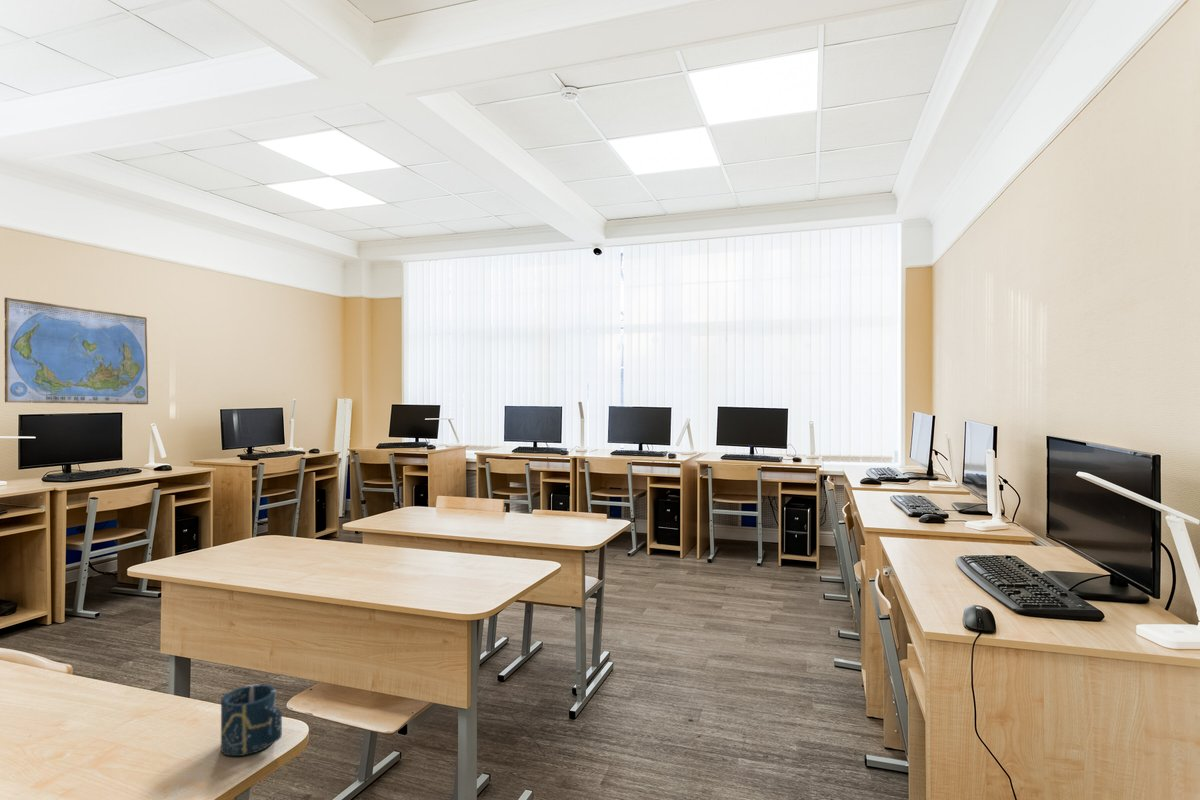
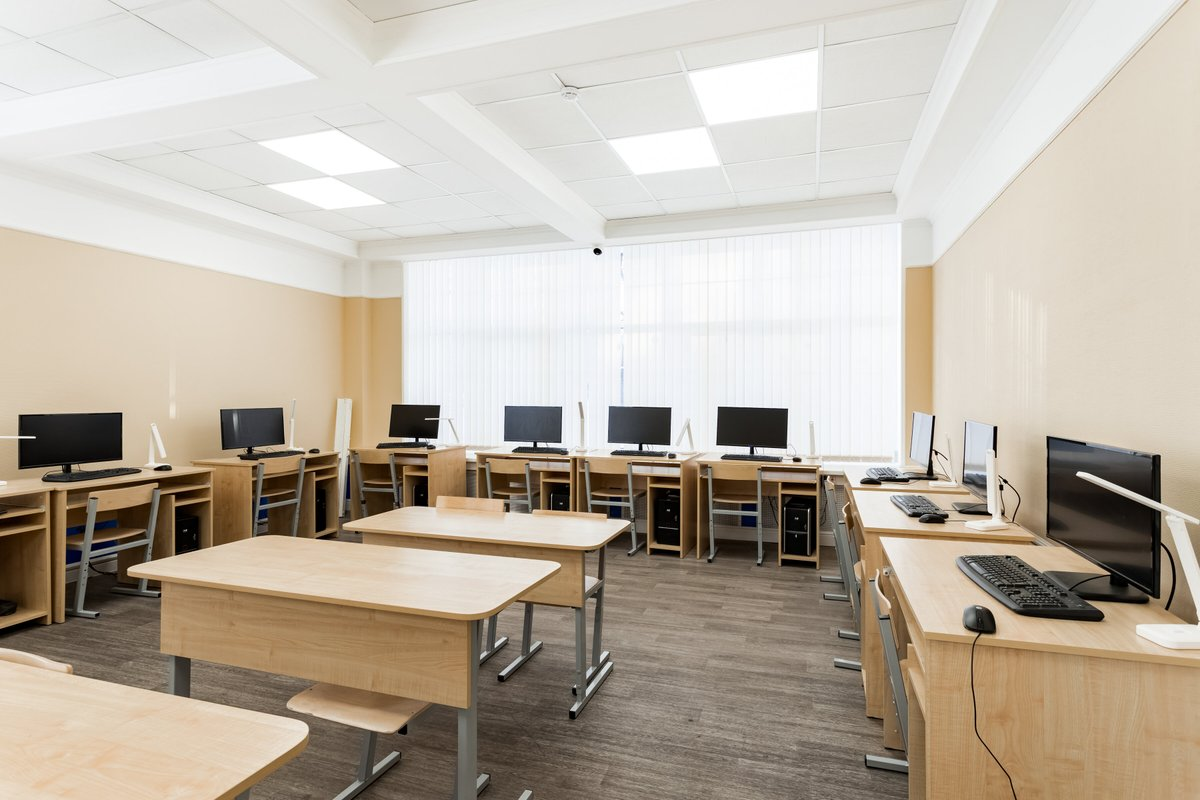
- world map [3,296,149,406]
- cup [220,683,283,757]
